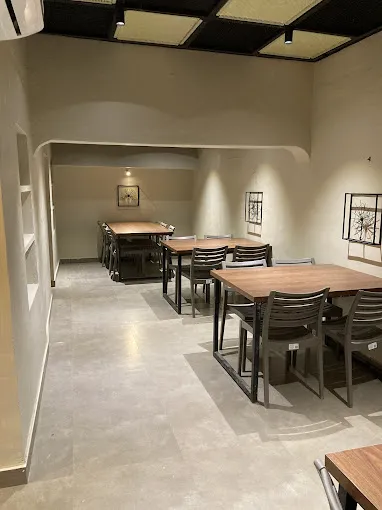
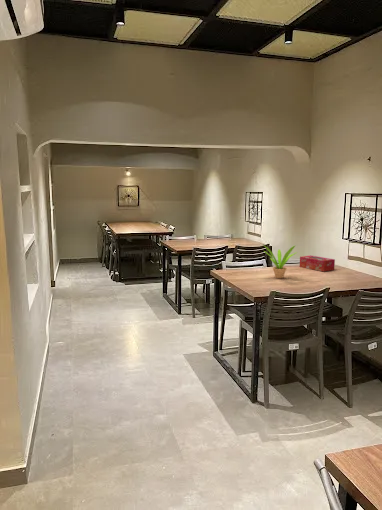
+ potted plant [262,243,298,279]
+ tissue box [299,254,336,273]
